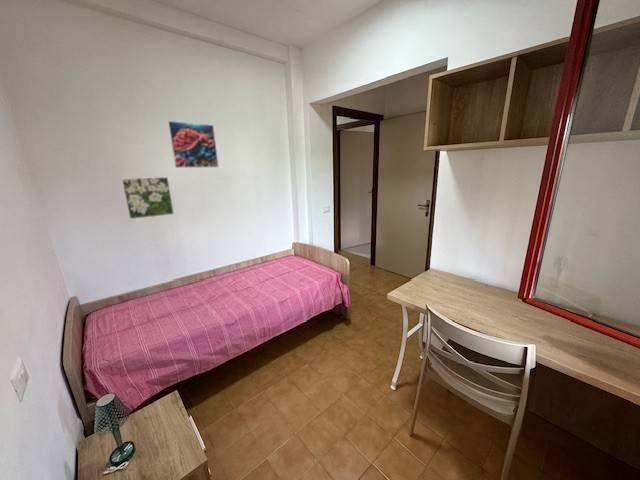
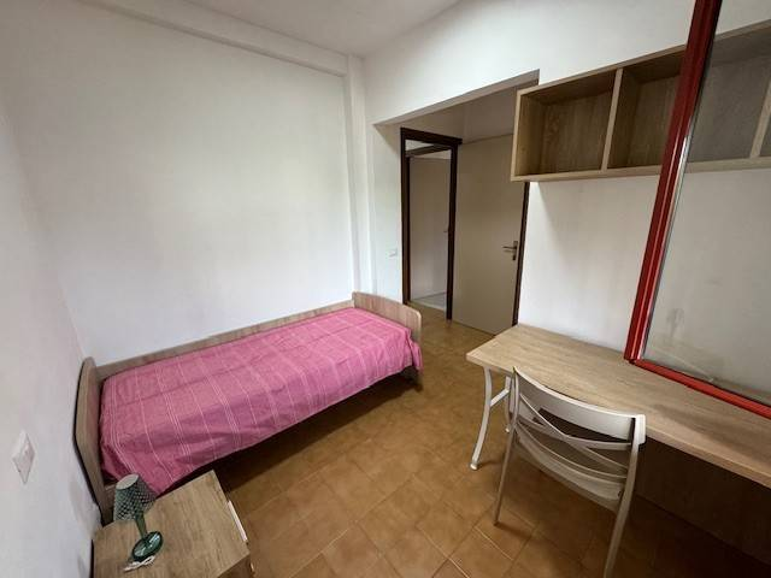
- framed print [120,176,175,220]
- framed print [166,120,220,169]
